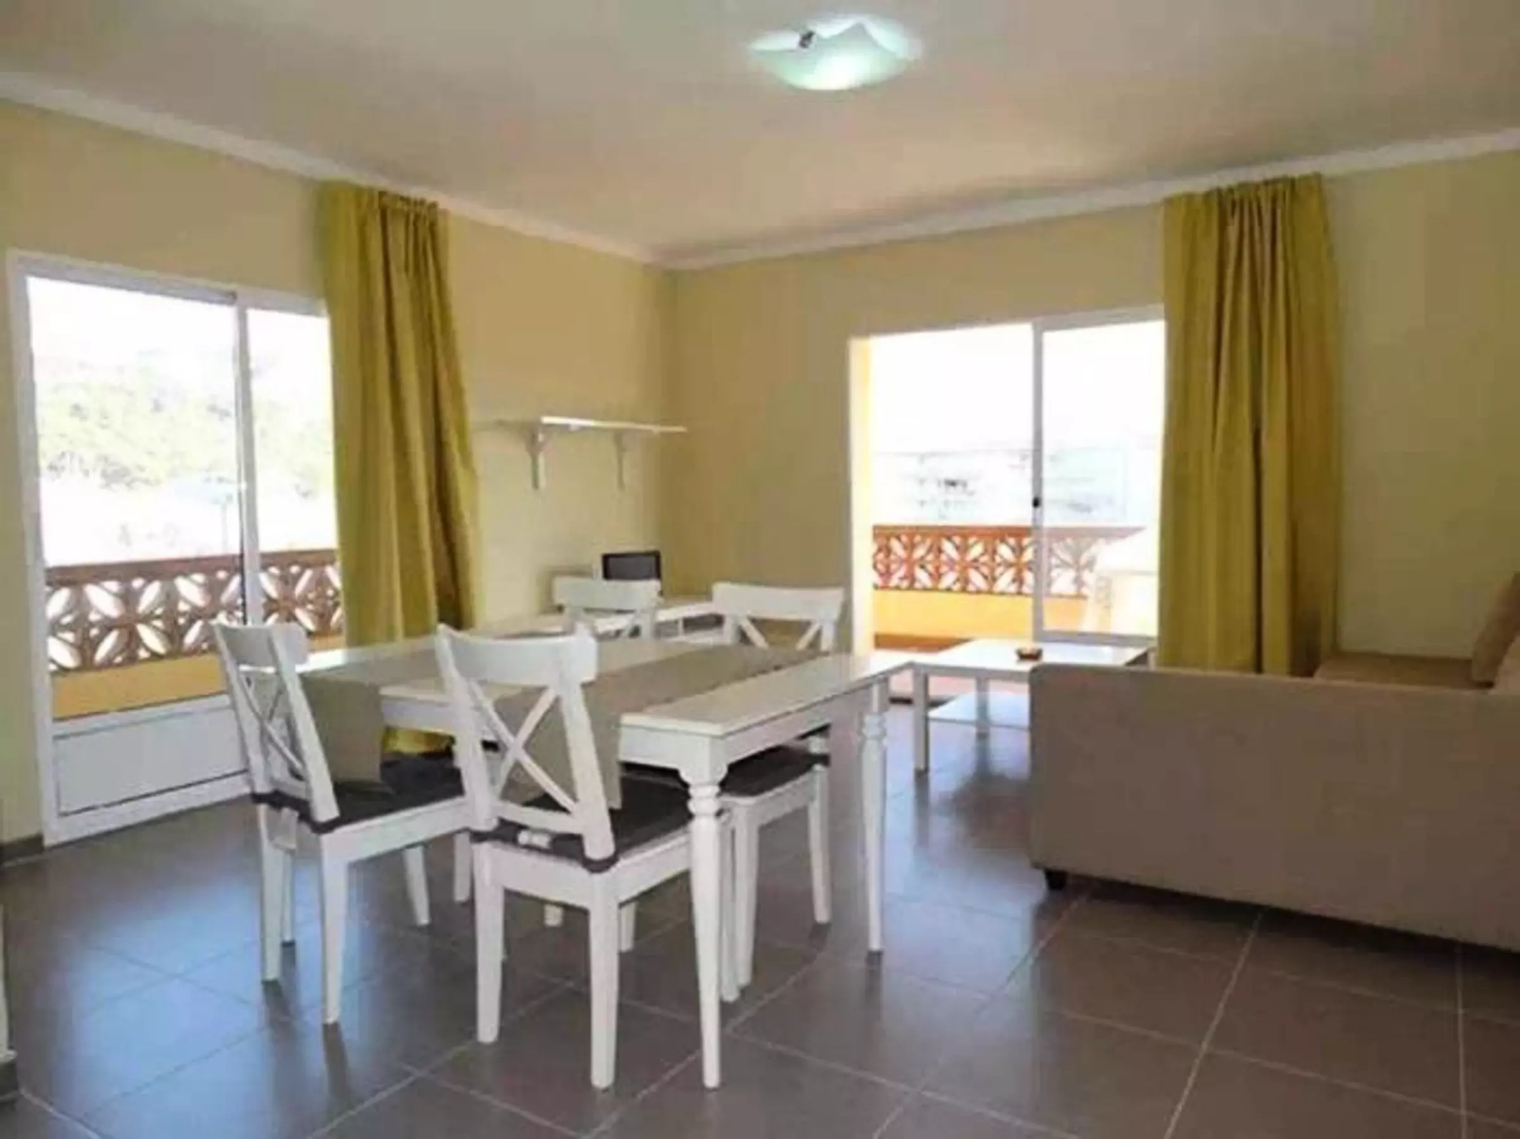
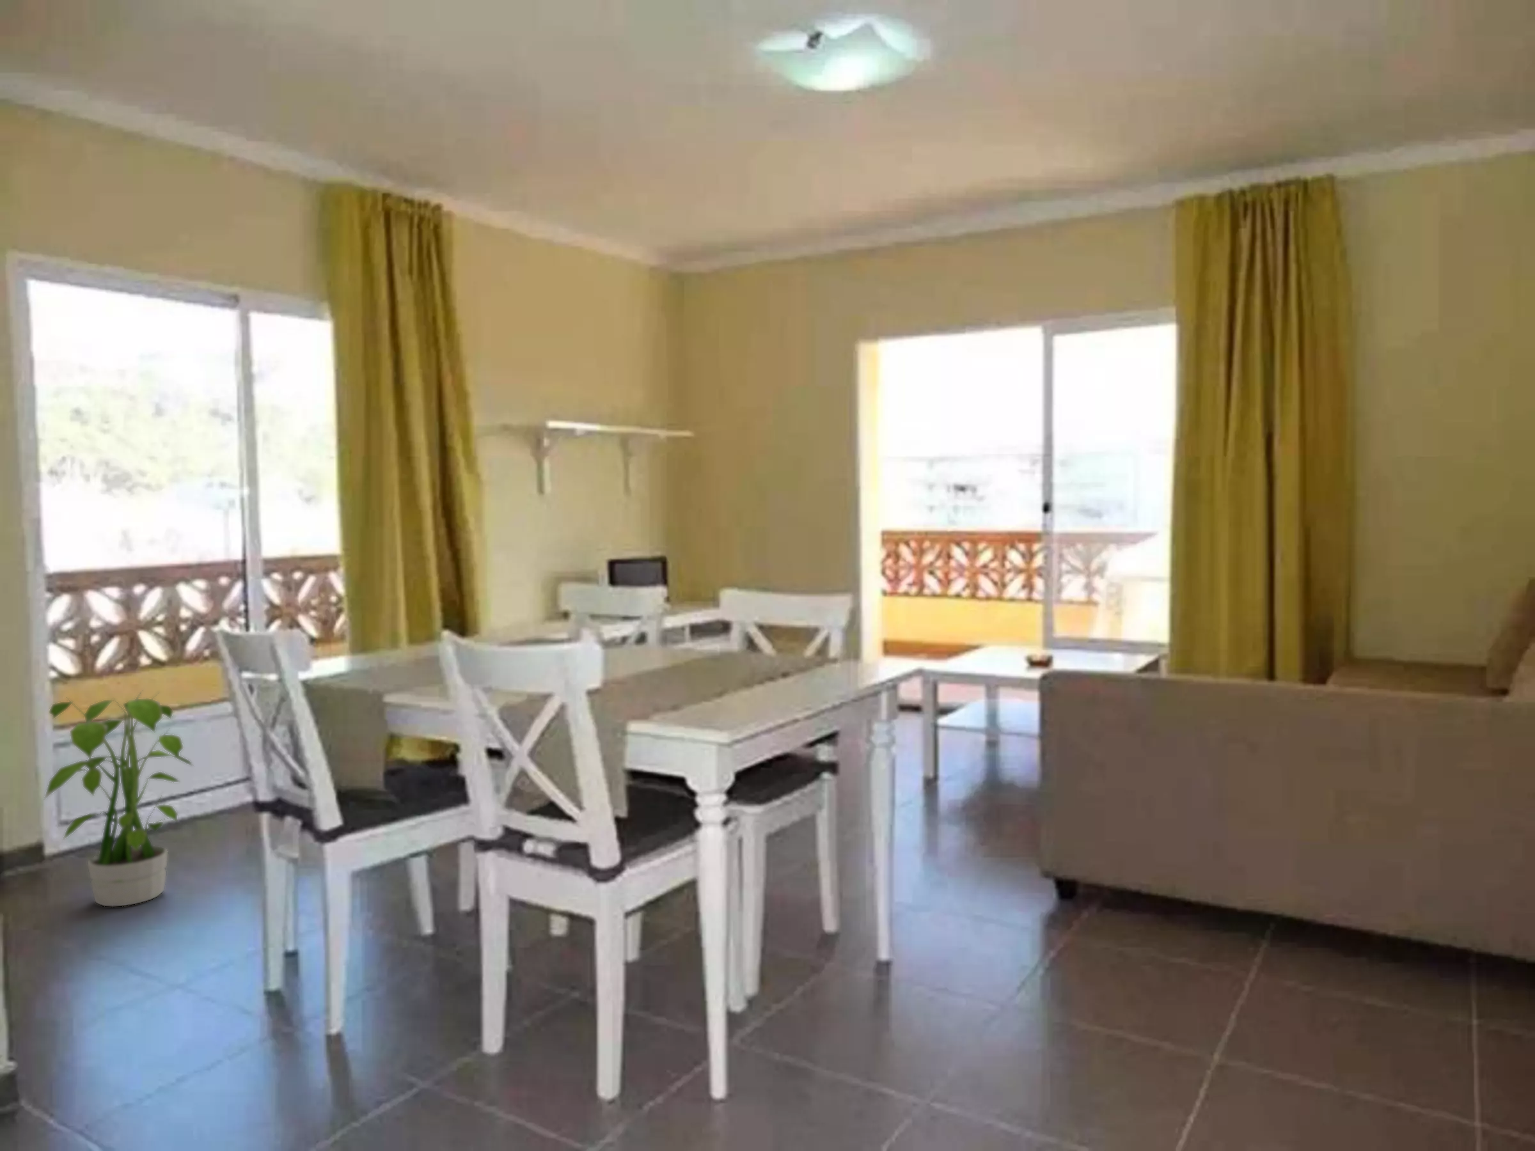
+ potted plant [44,688,195,907]
